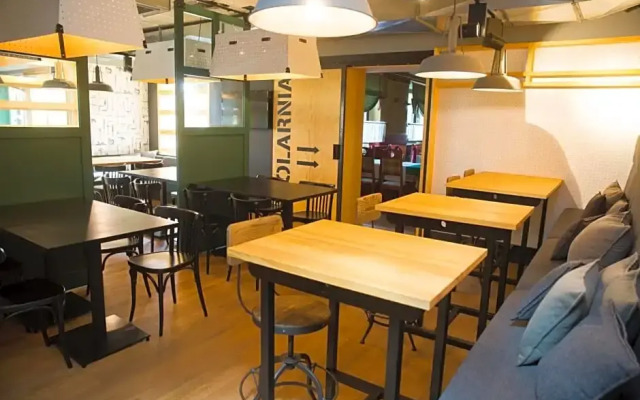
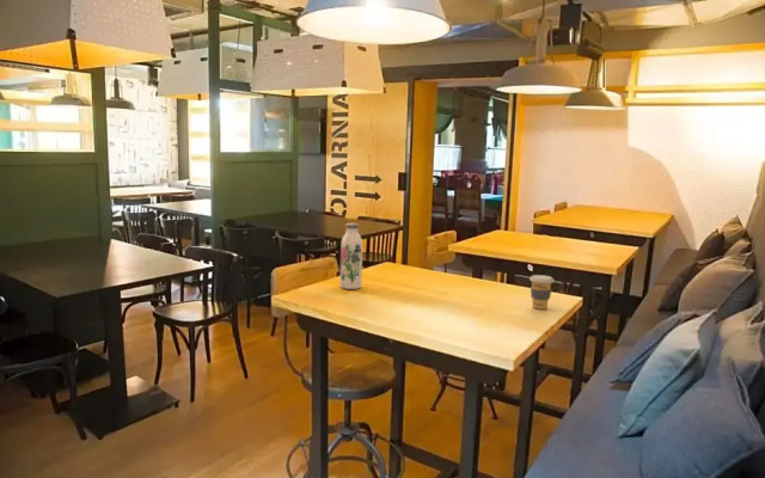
+ water bottle [339,222,363,290]
+ coffee cup [528,274,555,311]
